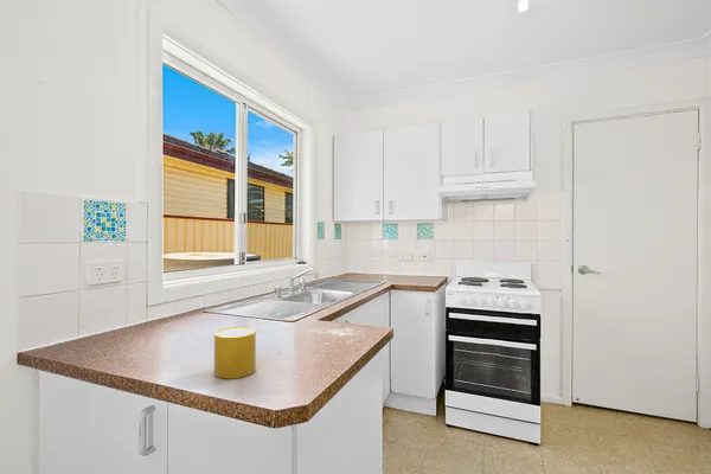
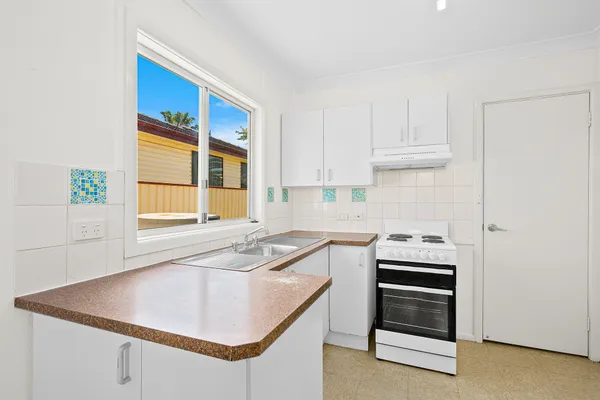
- cup [213,326,257,380]
